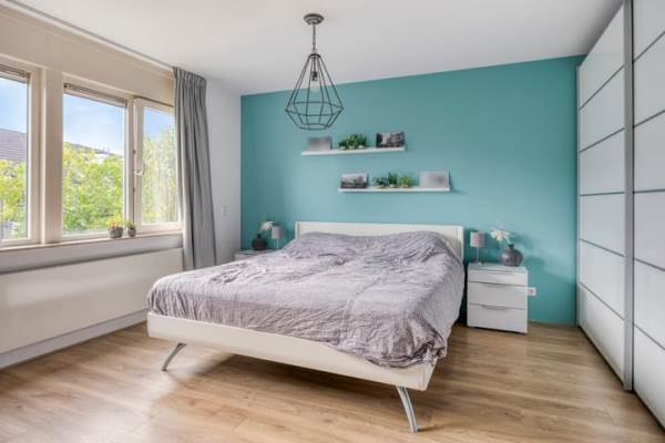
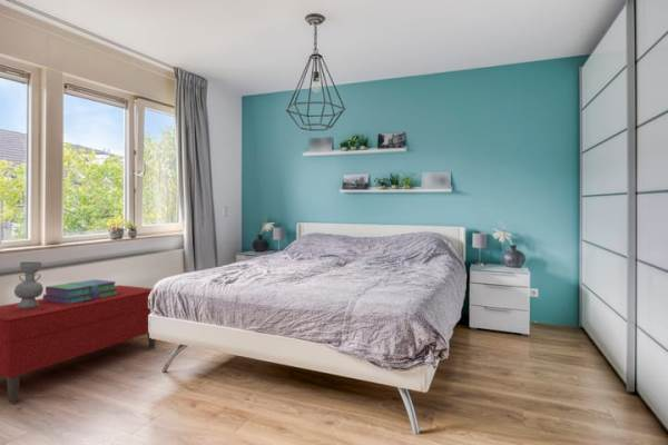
+ stack of books [42,278,118,304]
+ bench [0,284,157,404]
+ decorative vase [13,261,45,308]
